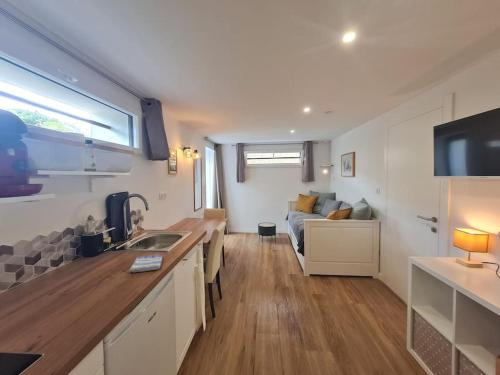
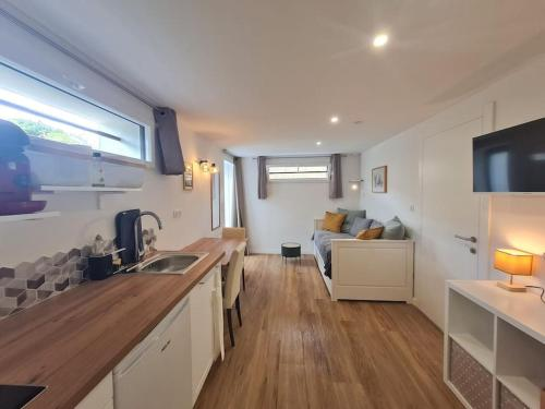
- dish towel [128,254,164,273]
